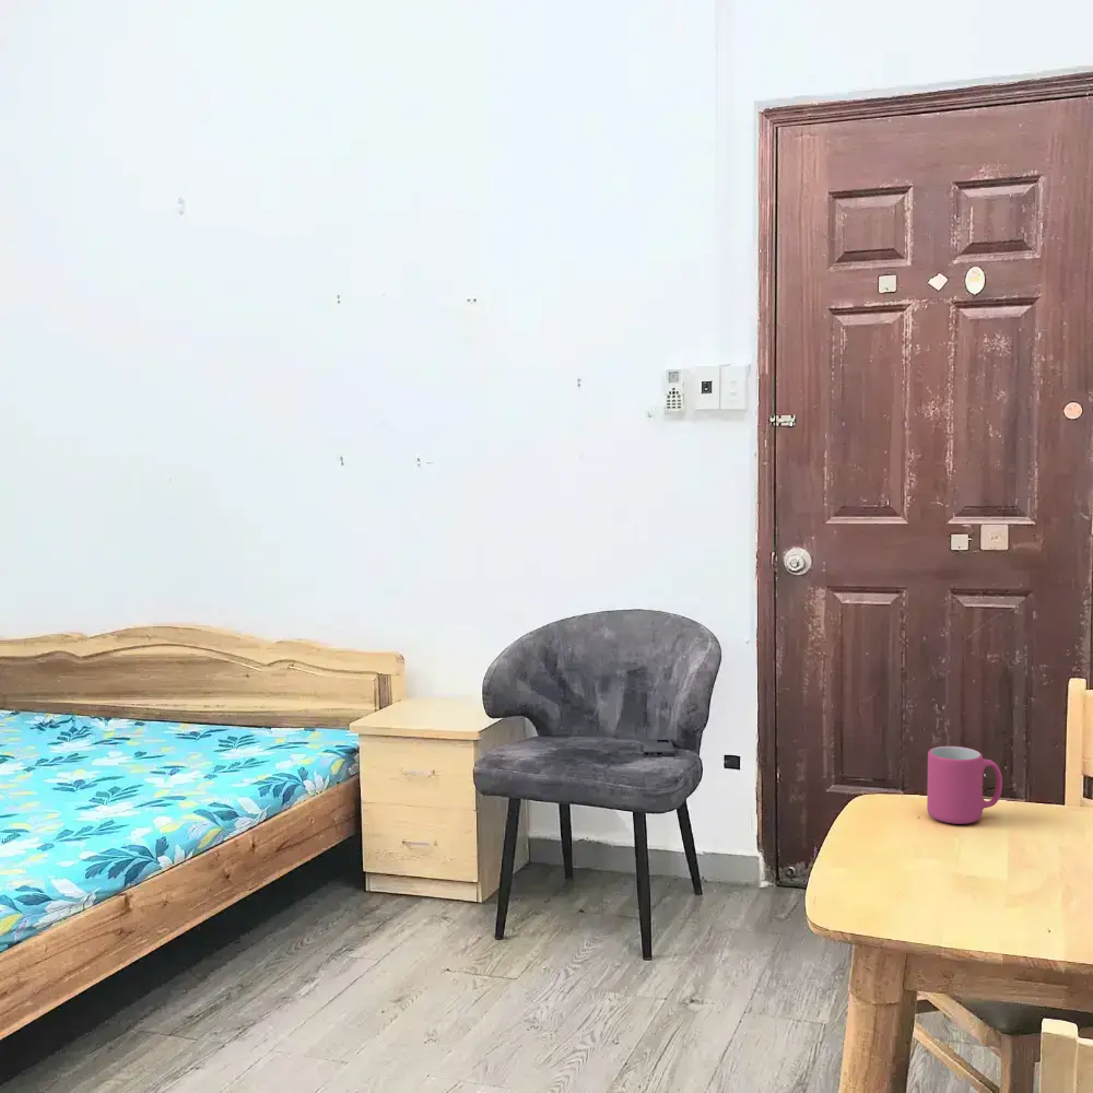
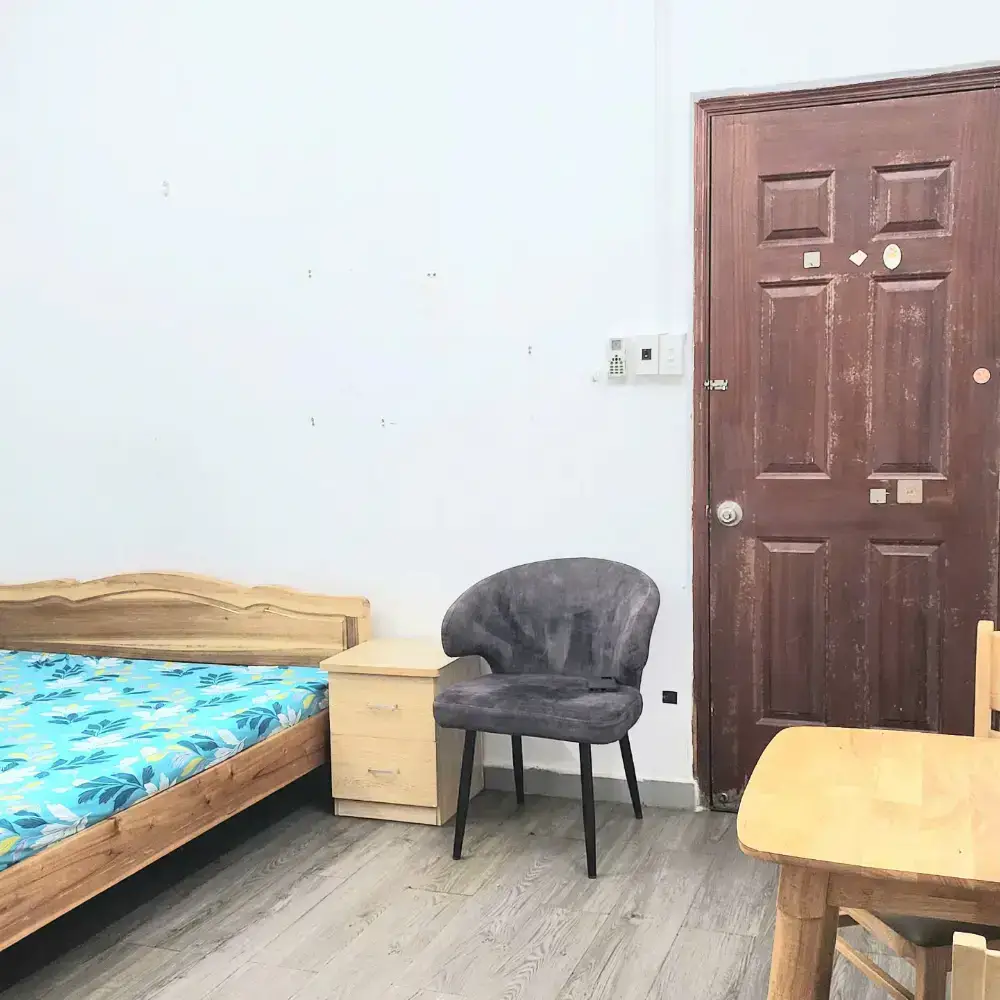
- mug [926,745,1003,825]
